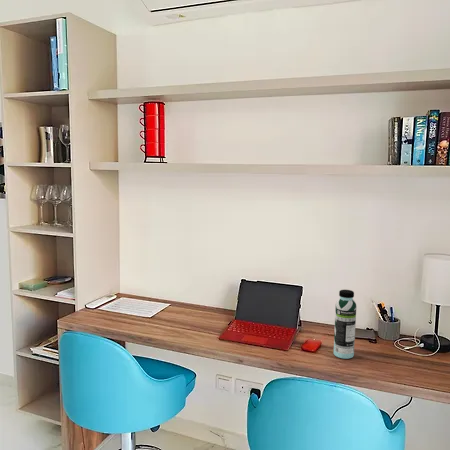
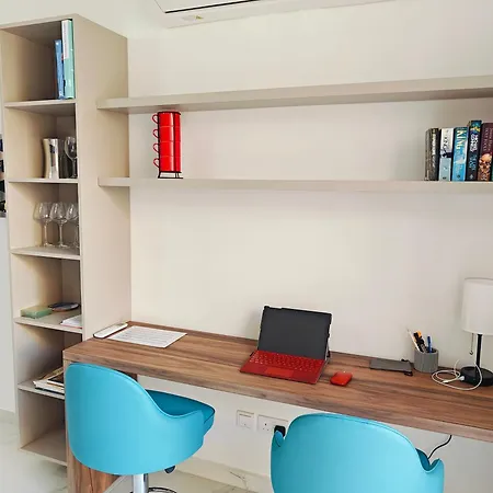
- water bottle [333,289,357,360]
